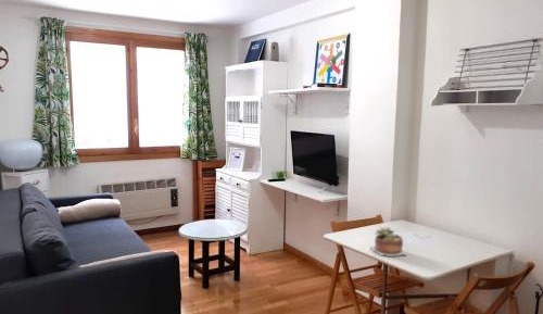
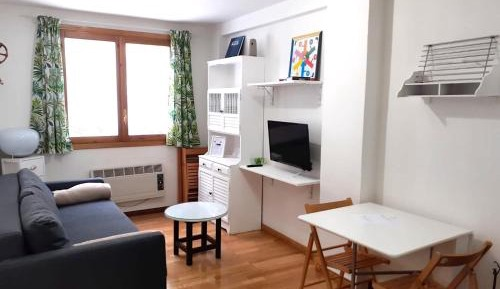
- succulent plant [368,226,408,258]
